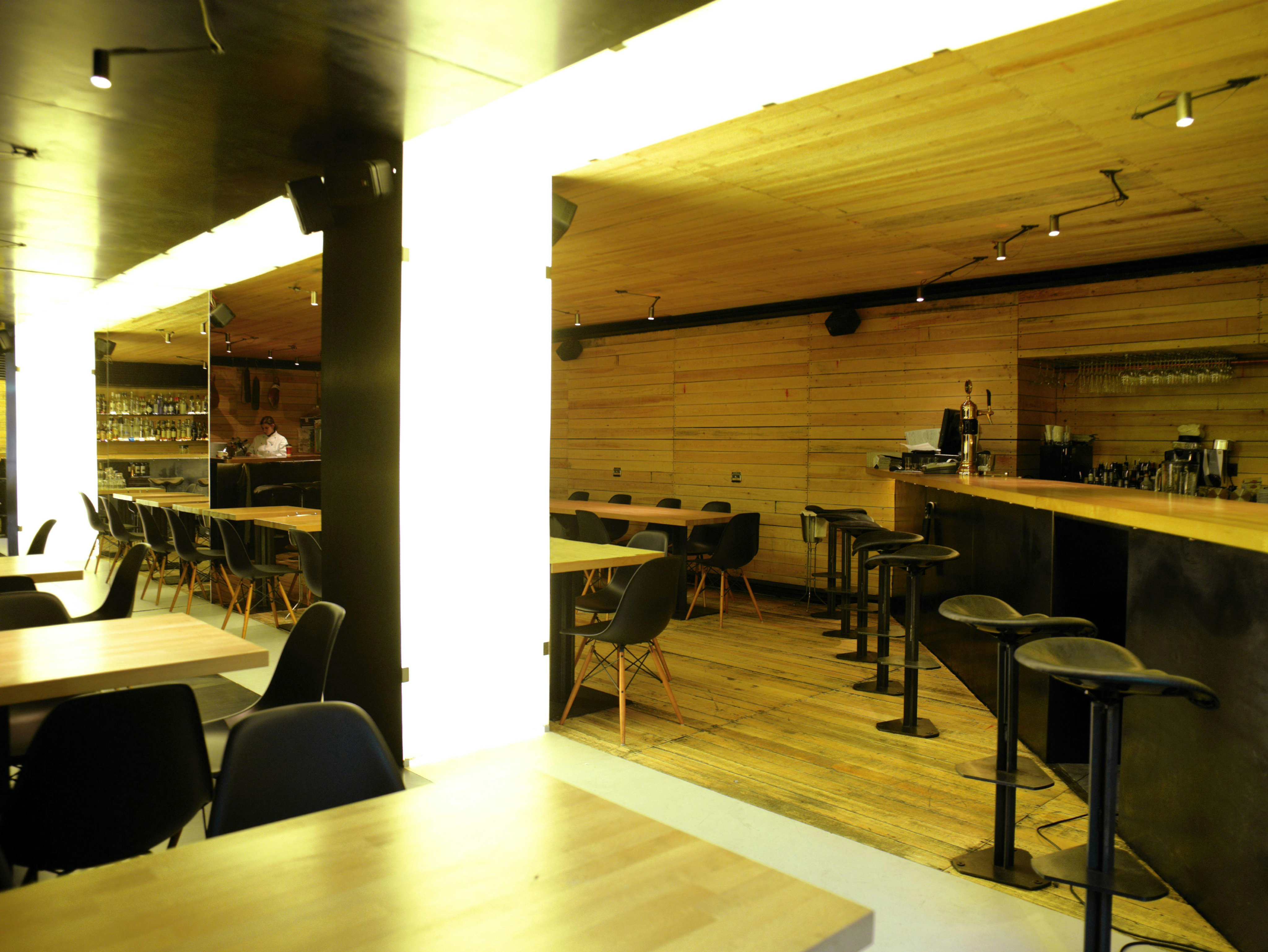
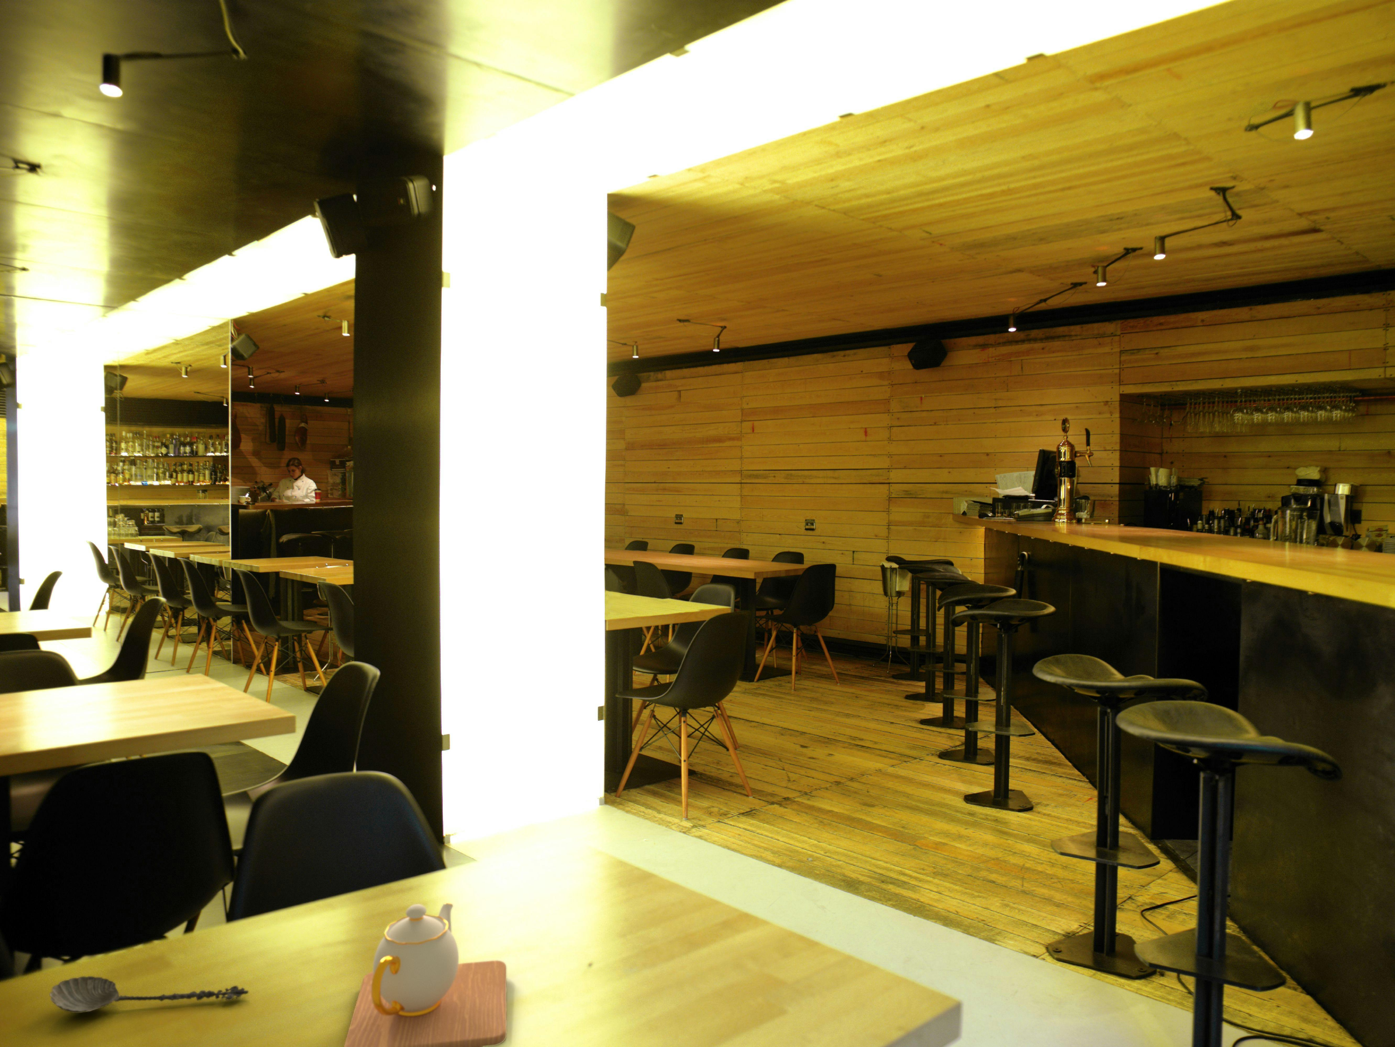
+ teapot [343,902,507,1047]
+ spoon [50,976,249,1013]
